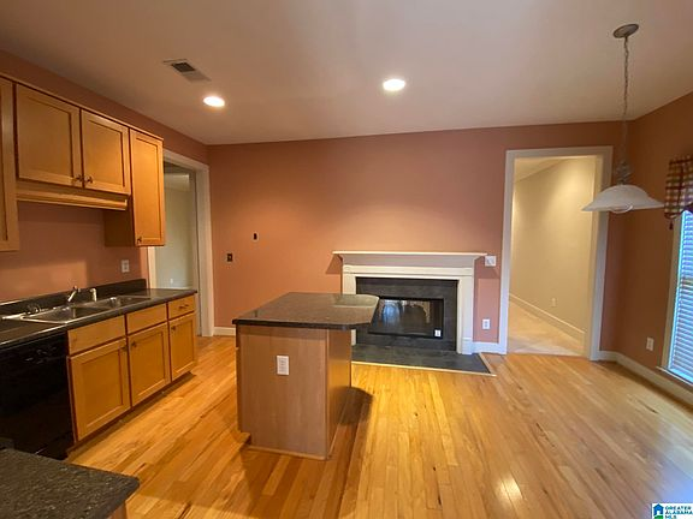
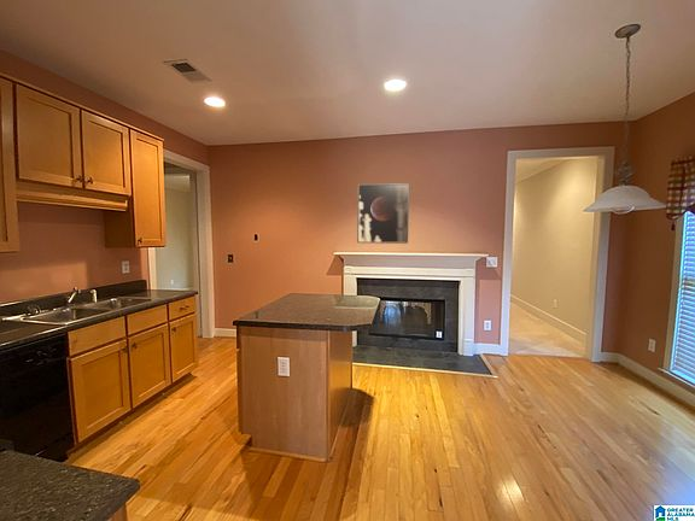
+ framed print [356,182,410,245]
